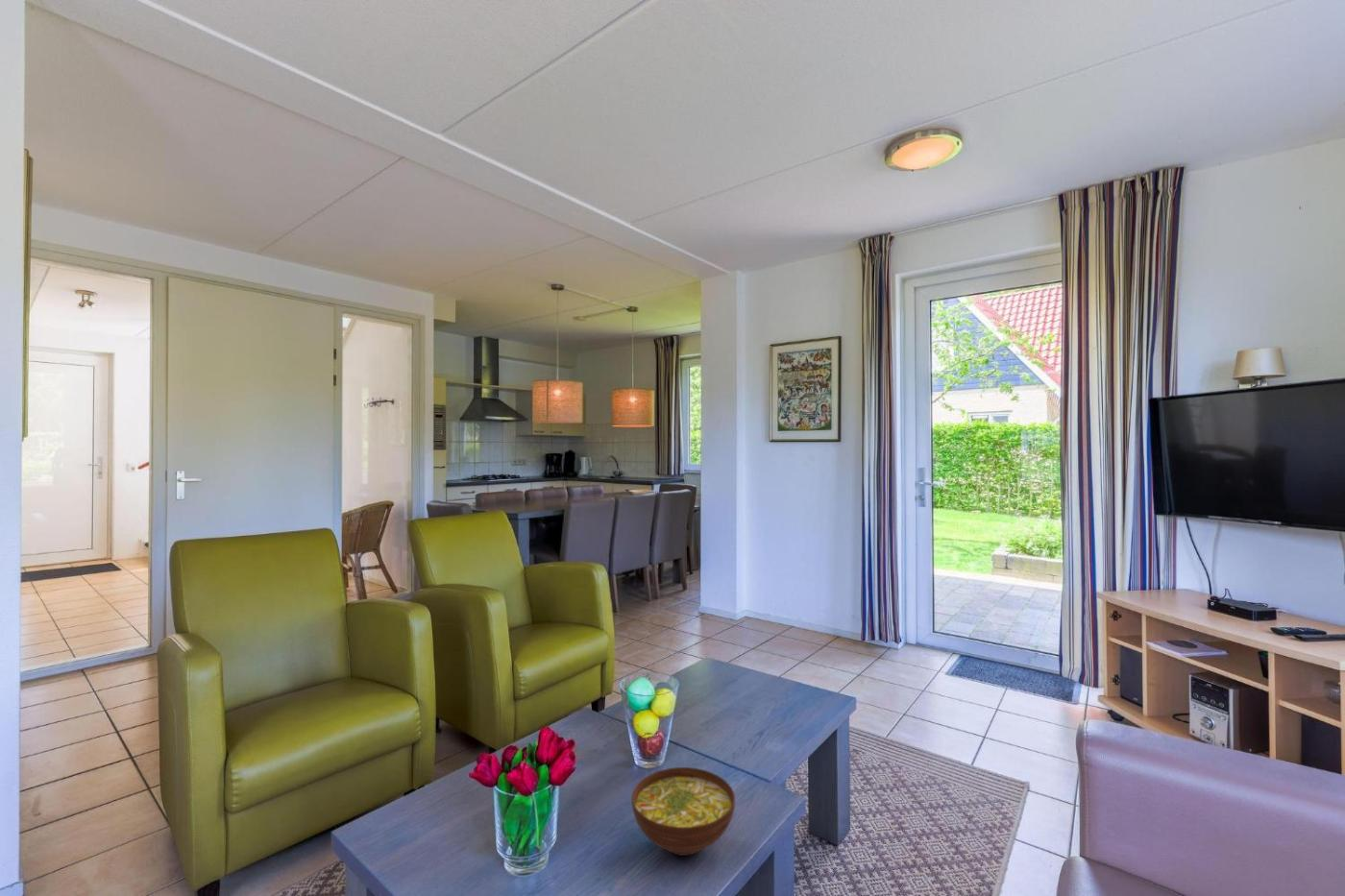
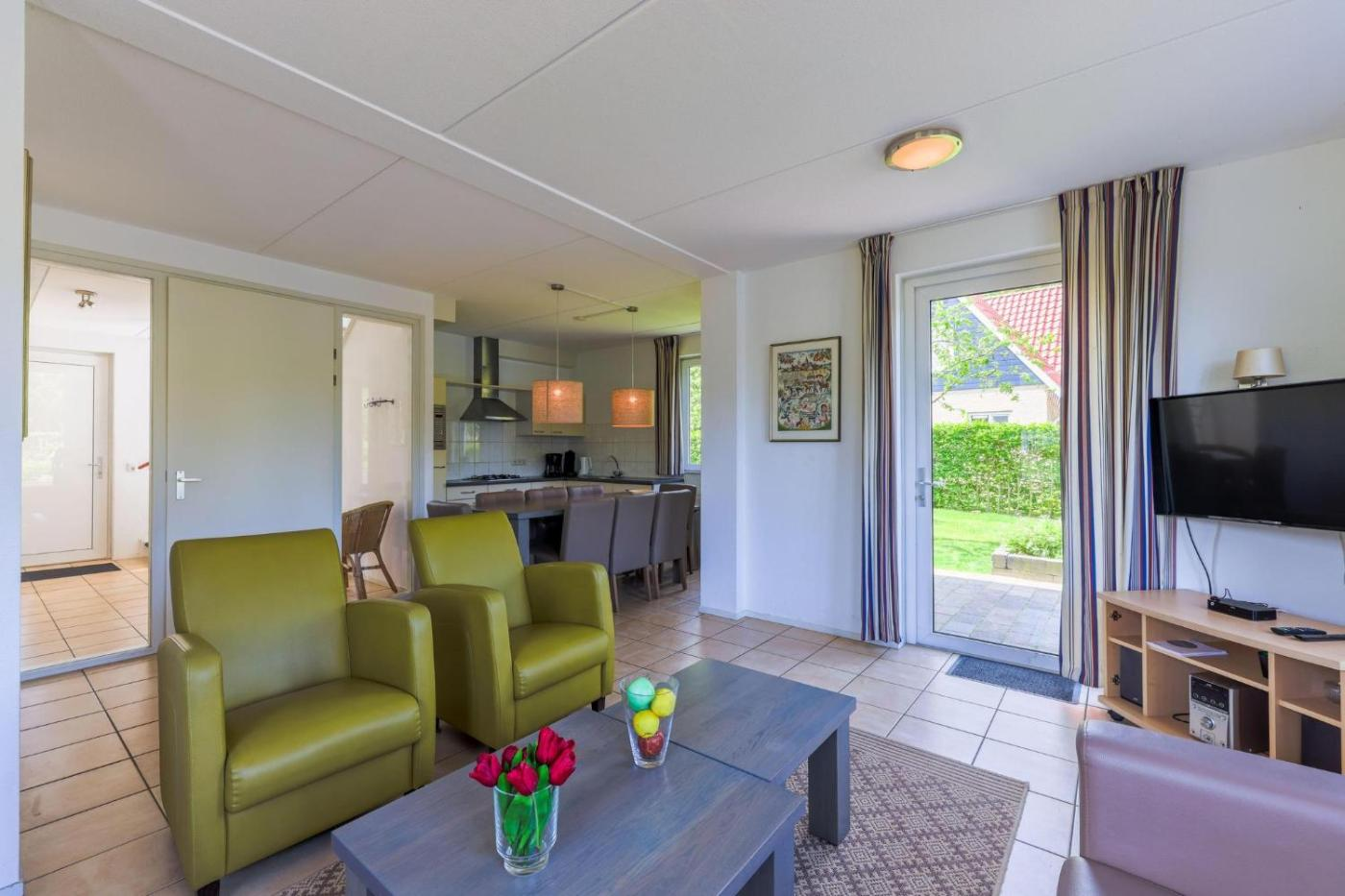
- bowl [630,766,736,857]
